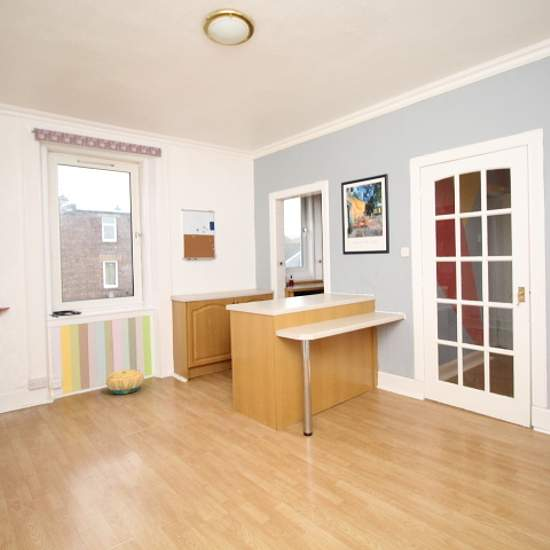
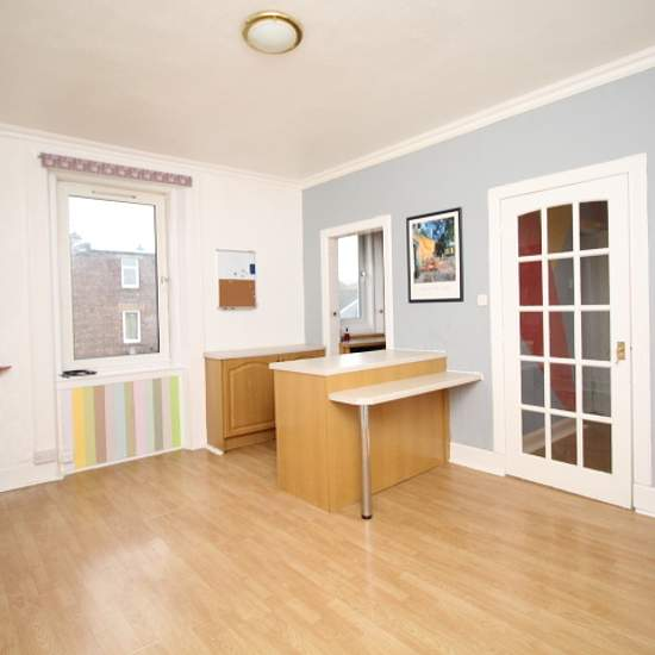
- basket [105,369,145,395]
